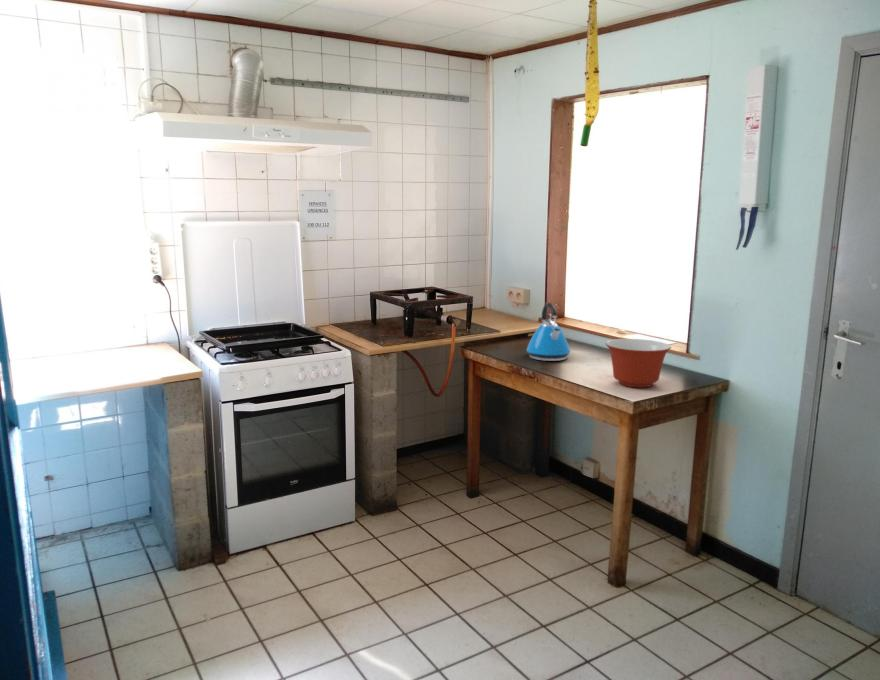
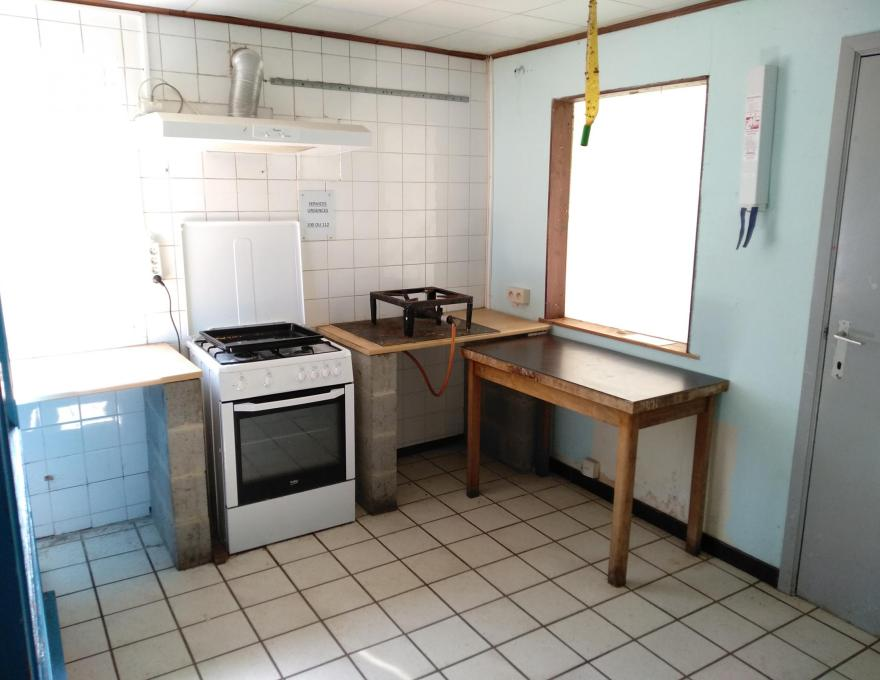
- mixing bowl [604,338,672,388]
- kettle [526,302,571,362]
